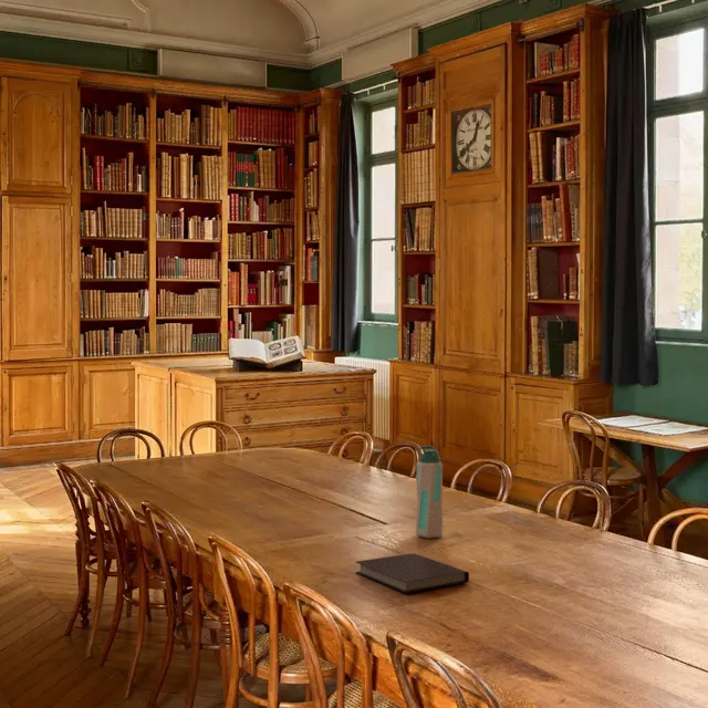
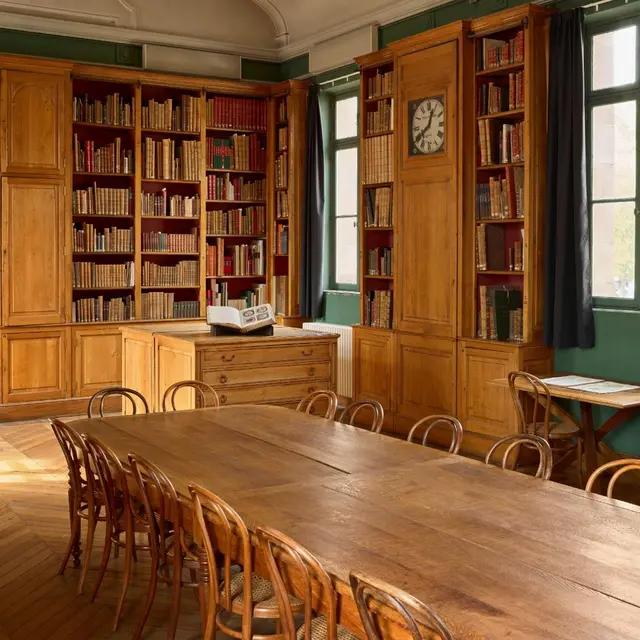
- water bottle [415,445,445,539]
- notebook [354,552,470,594]
